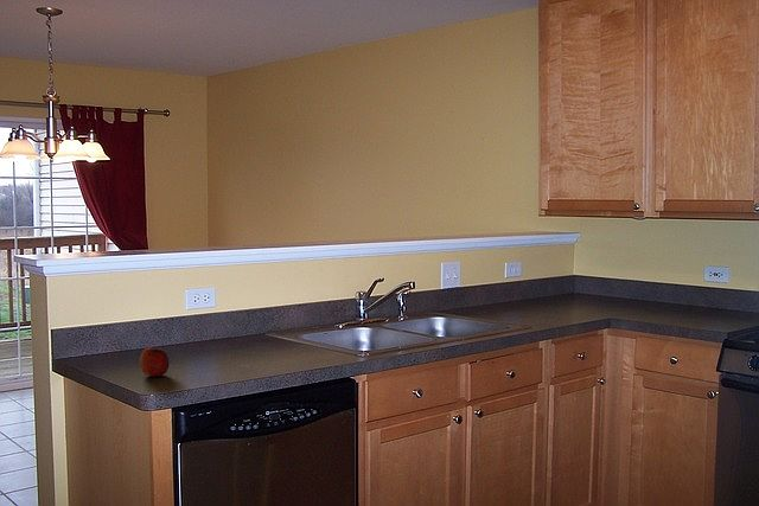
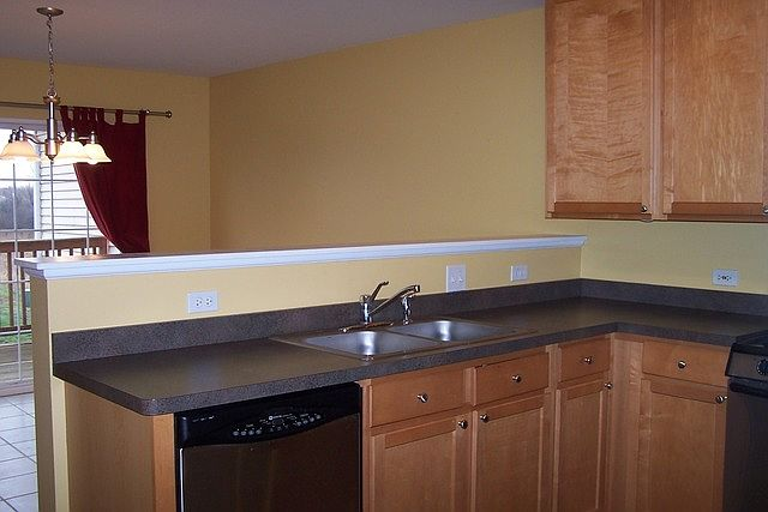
- fruit [139,347,170,378]
